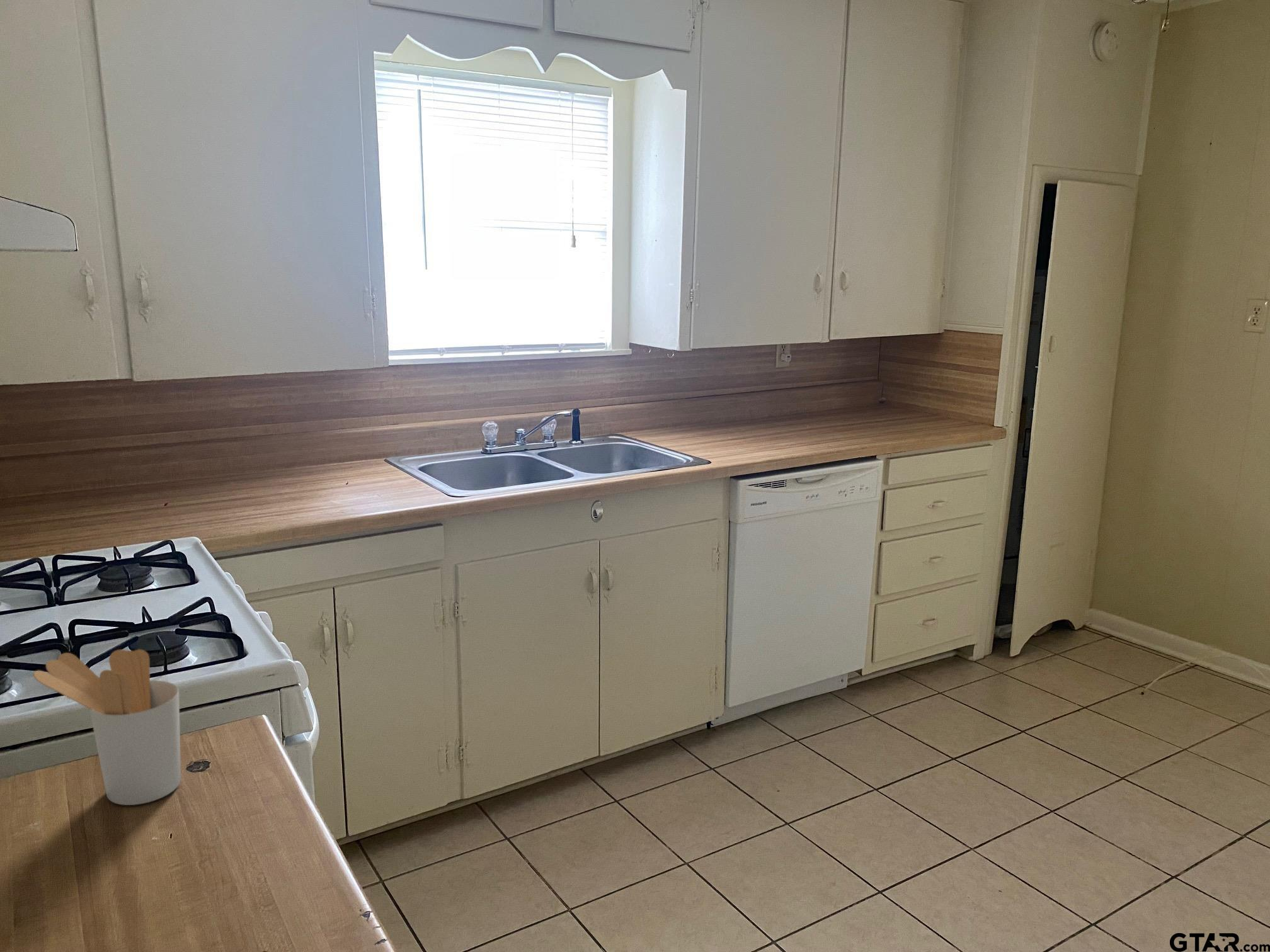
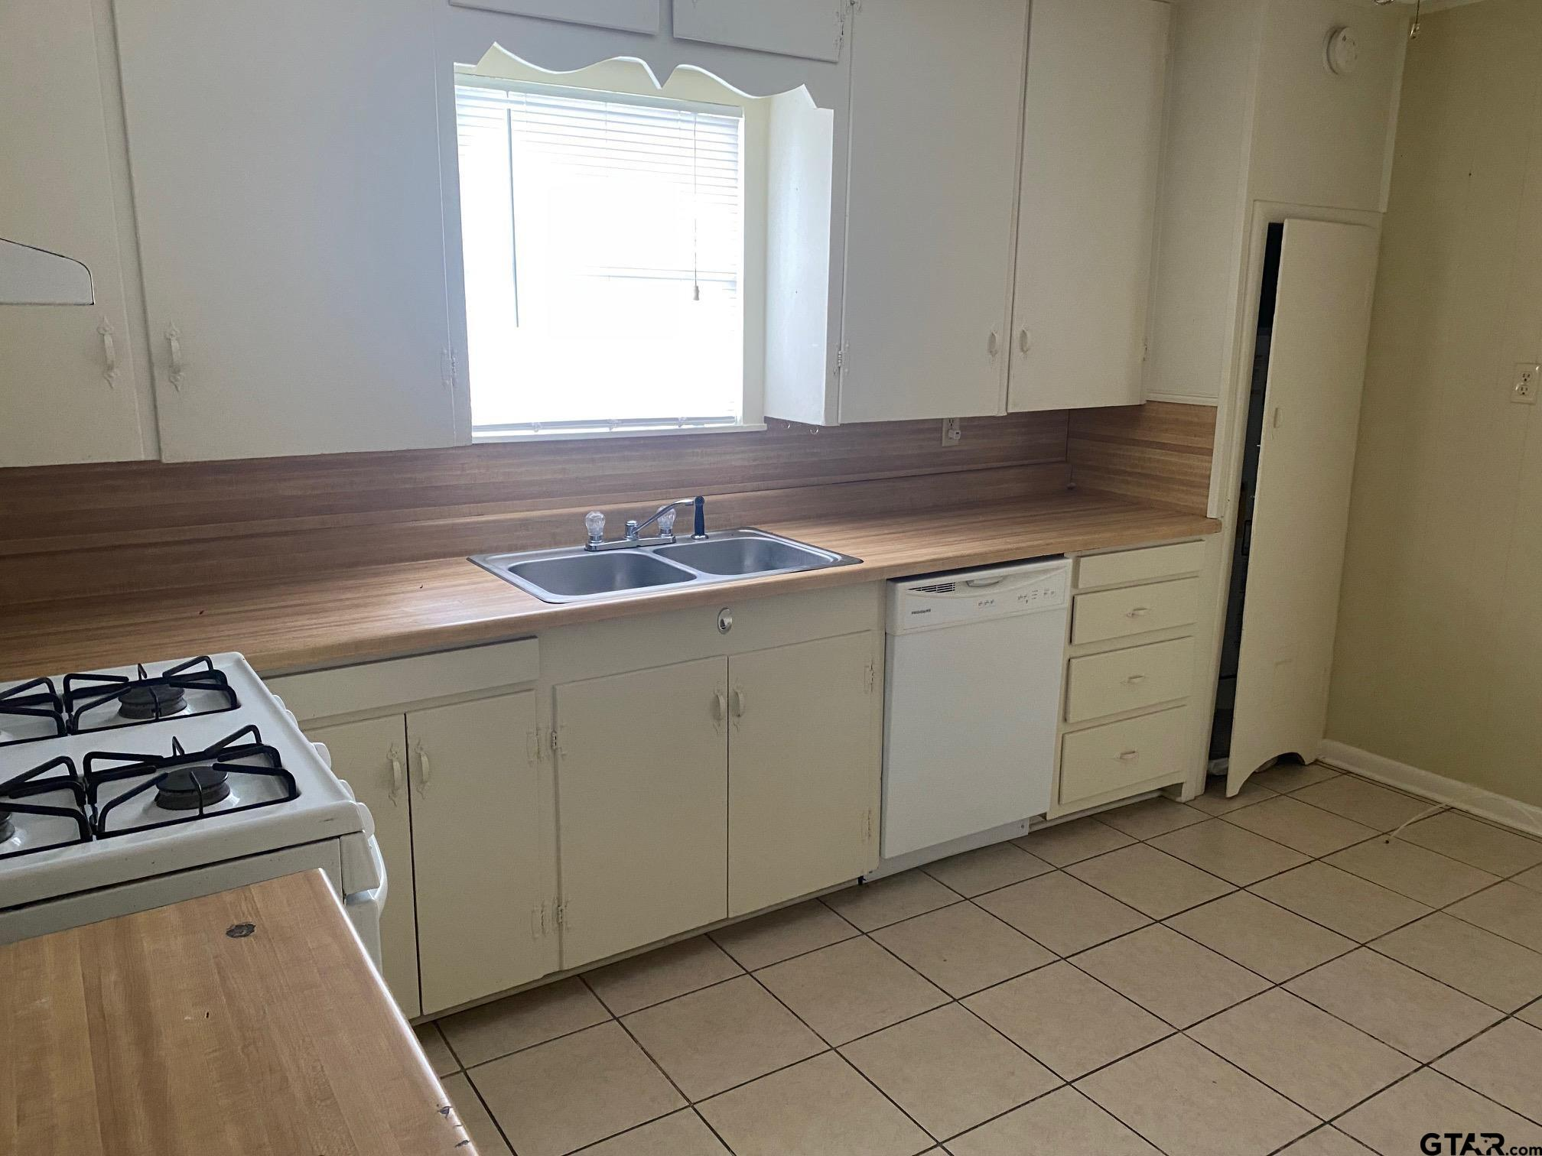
- utensil holder [33,649,181,806]
